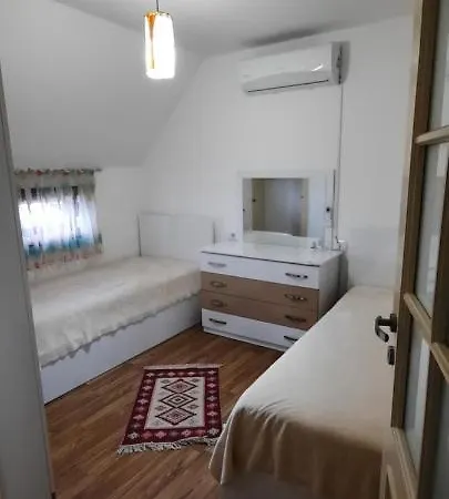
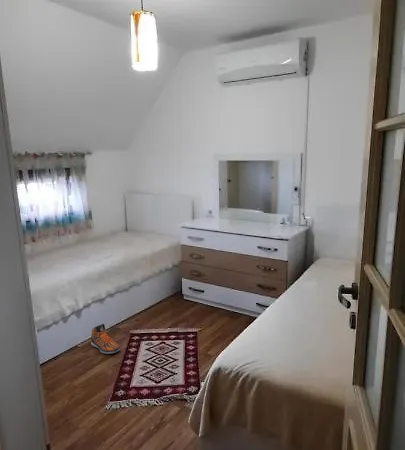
+ sneaker [90,323,121,355]
